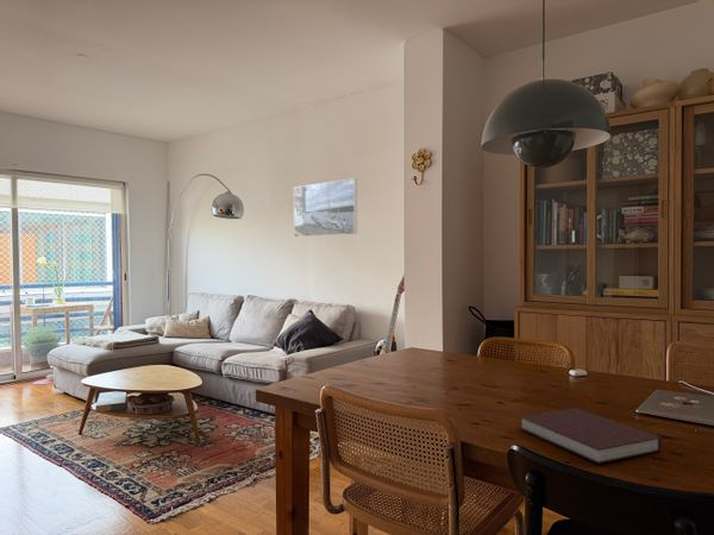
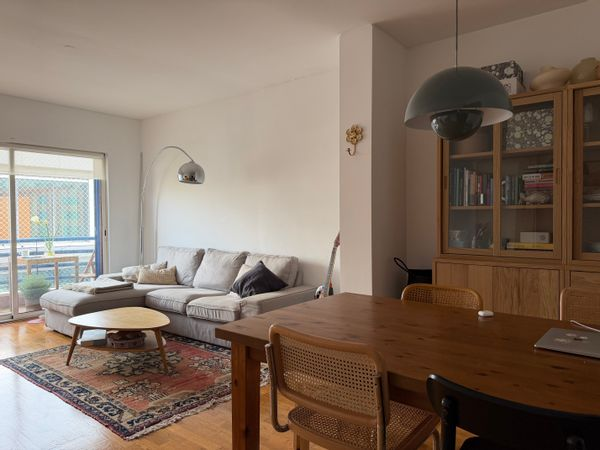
- notebook [519,407,663,465]
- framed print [293,177,358,239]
